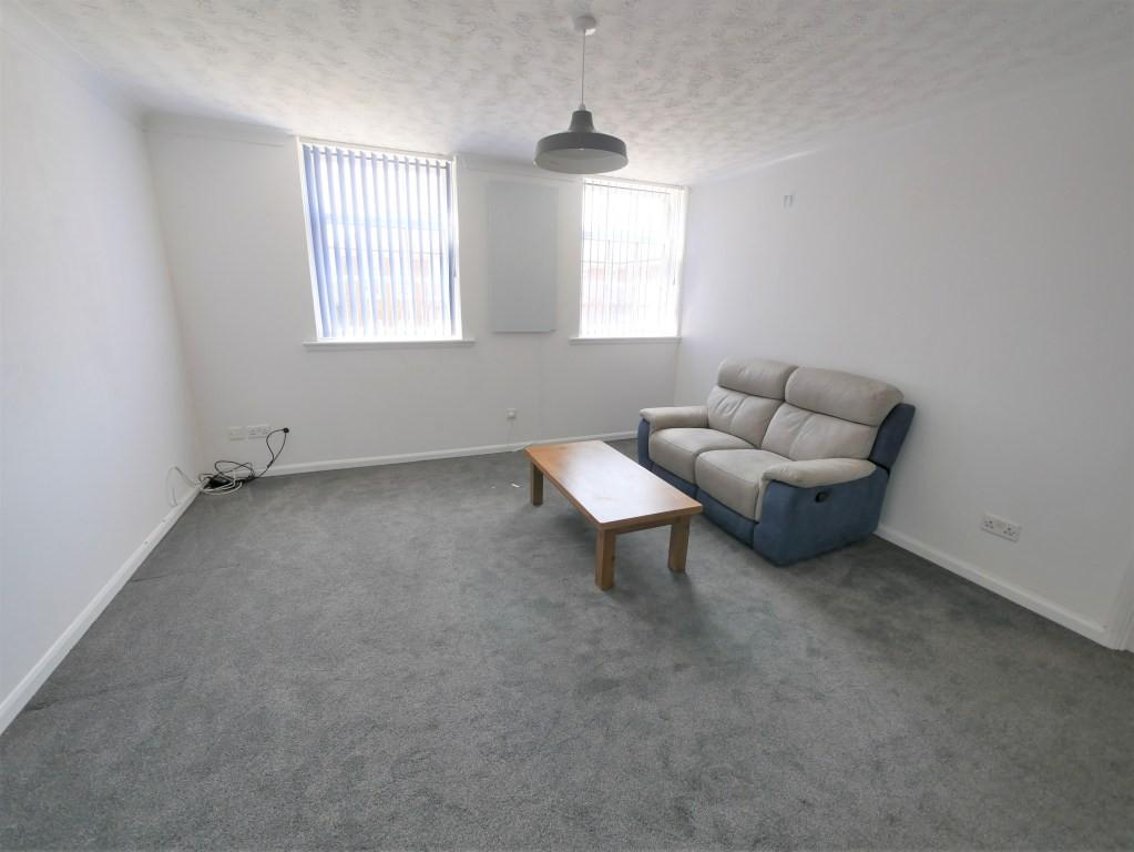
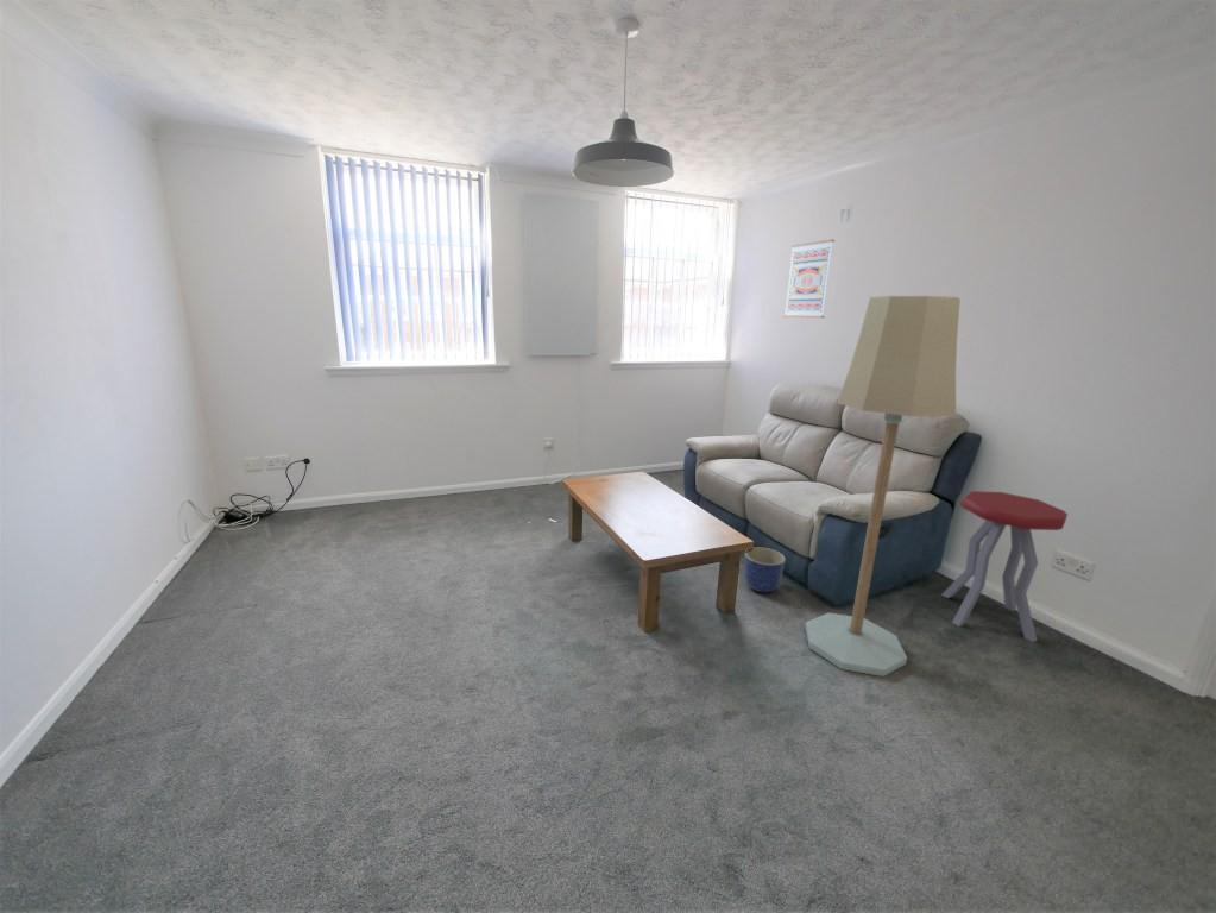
+ side table [940,490,1069,643]
+ floor lamp [805,295,962,678]
+ planter [743,547,786,593]
+ wall art [782,238,836,319]
